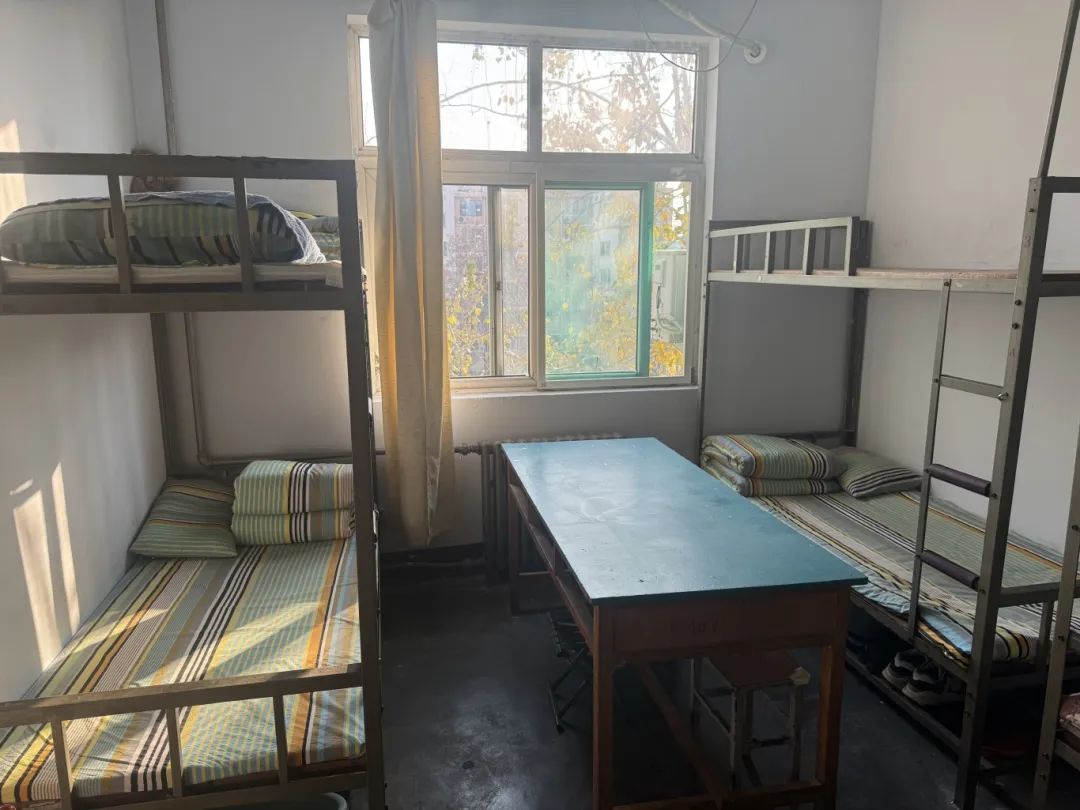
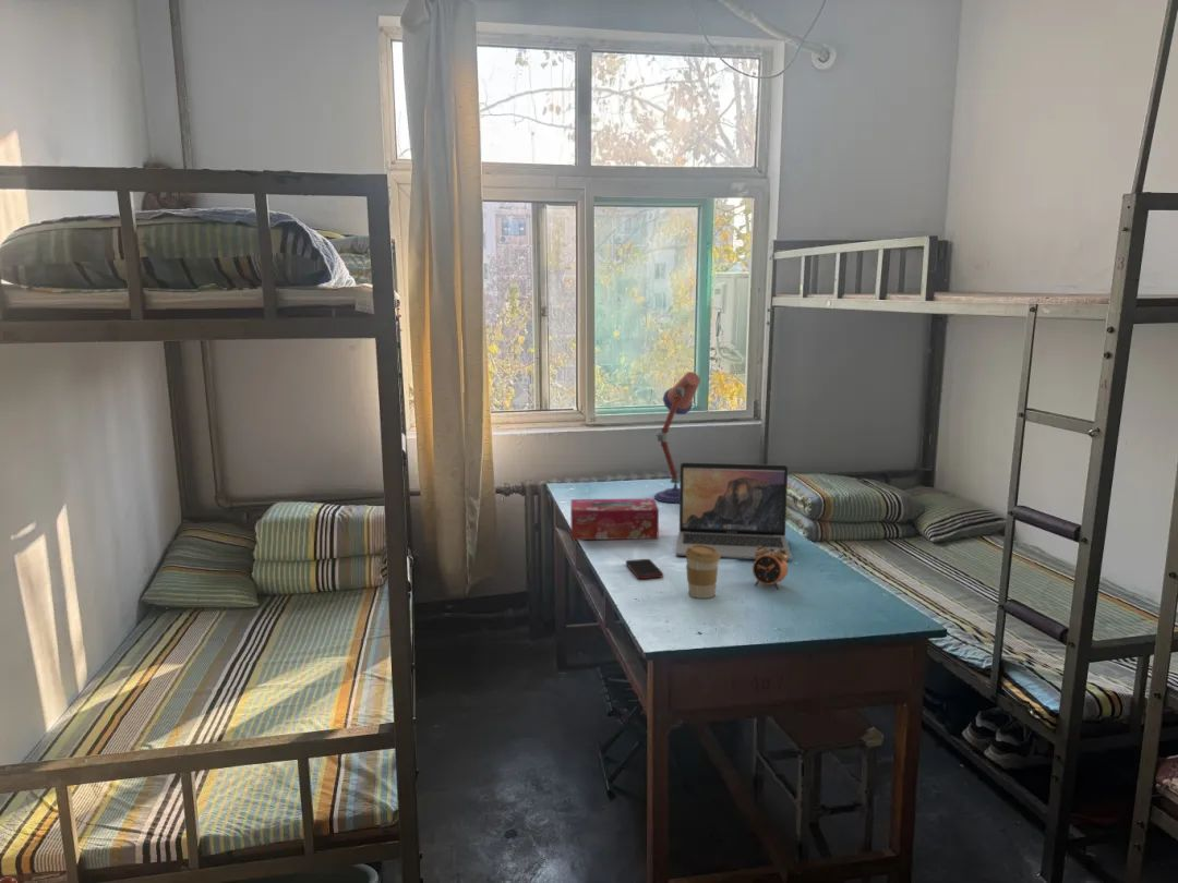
+ laptop [675,461,793,561]
+ coffee cup [685,545,721,600]
+ alarm clock [752,542,789,591]
+ cell phone [625,558,664,580]
+ desk lamp [653,371,701,505]
+ tissue box [569,498,660,541]
